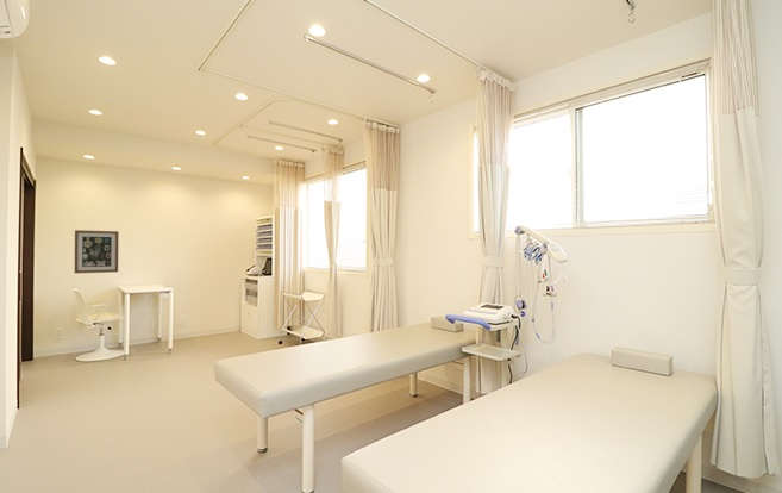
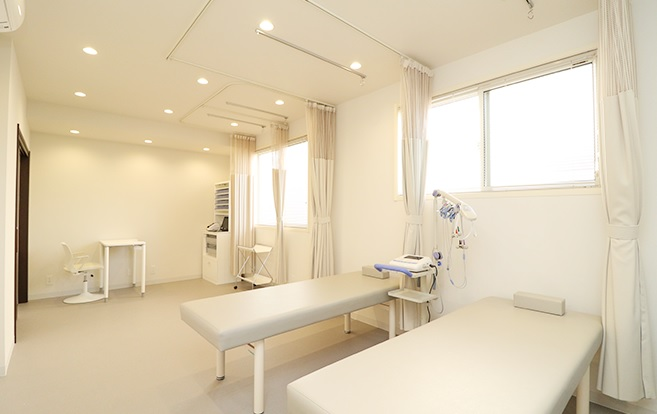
- wall art [74,229,120,274]
